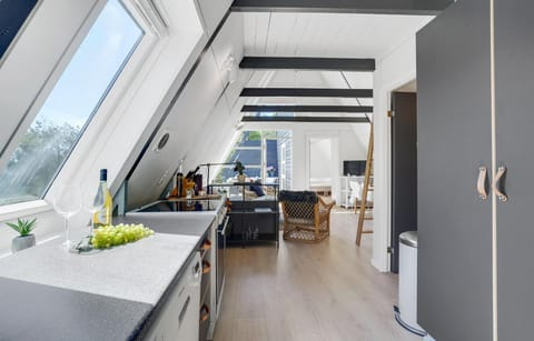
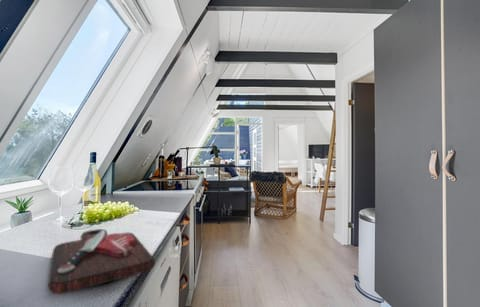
+ cutting board [47,228,156,295]
